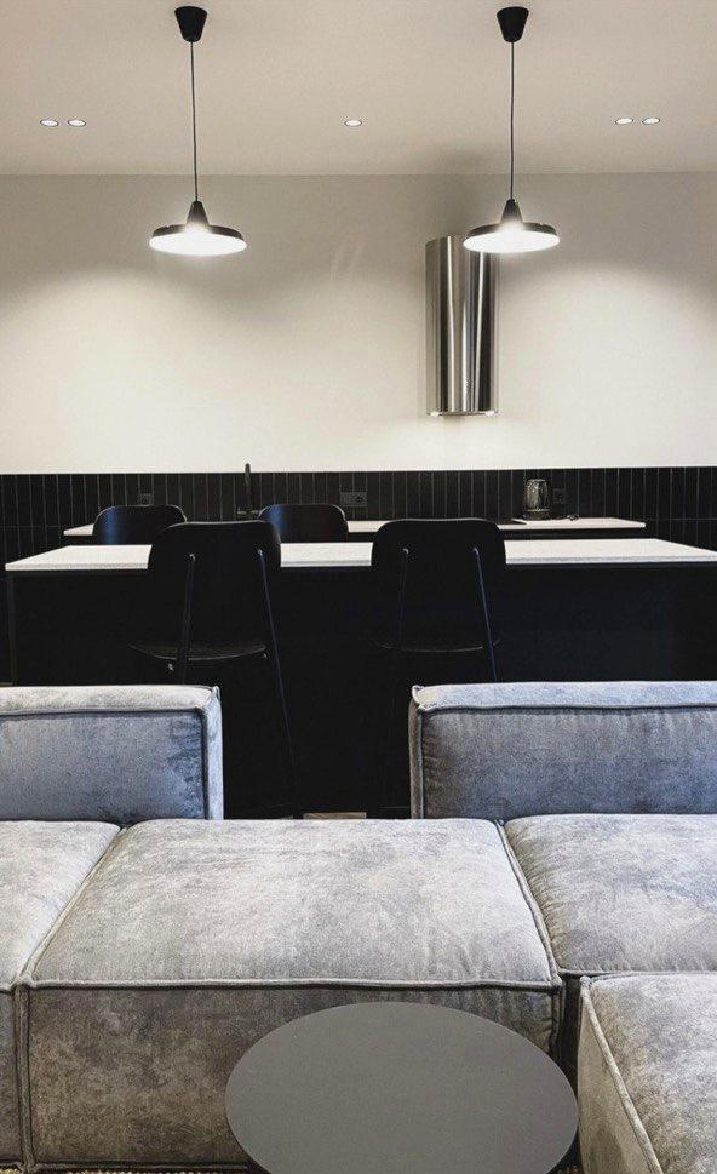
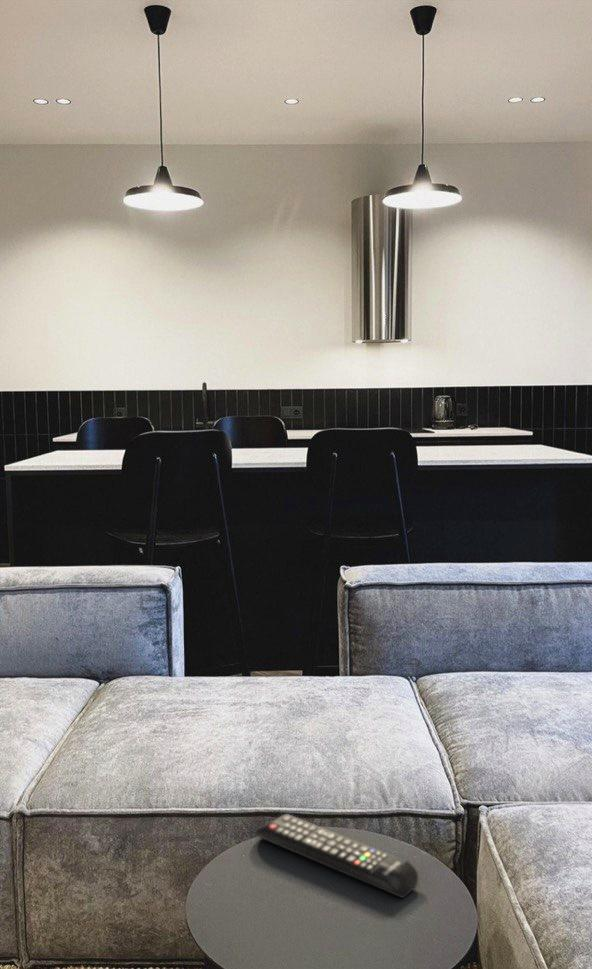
+ remote control [254,813,419,899]
